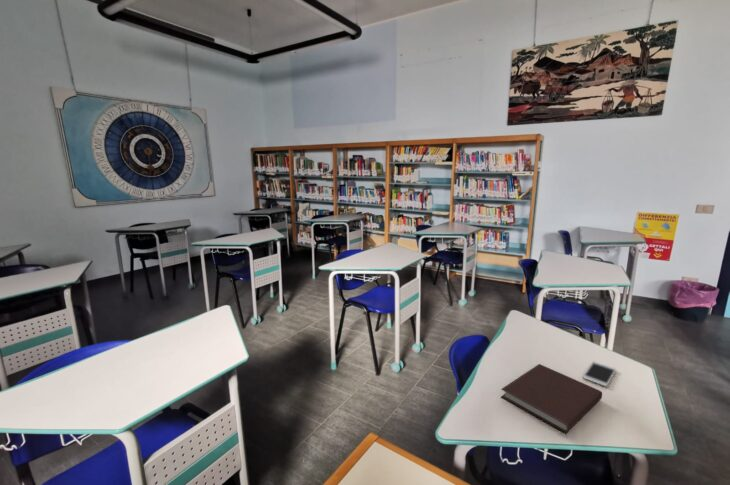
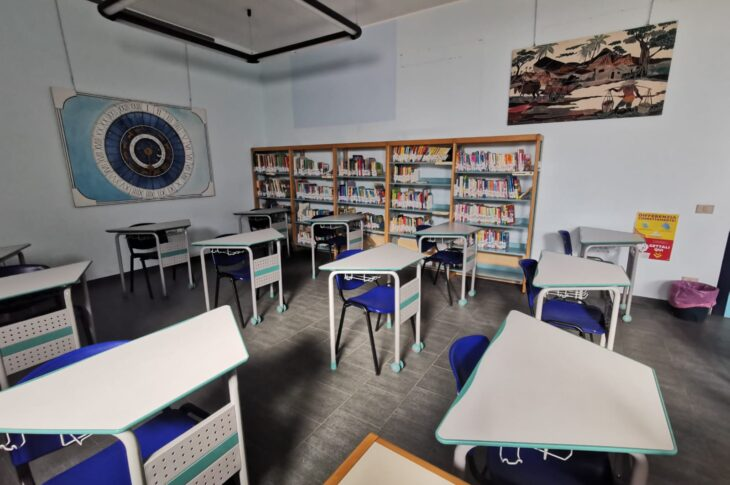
- smartphone [582,361,617,388]
- notebook [500,363,603,435]
